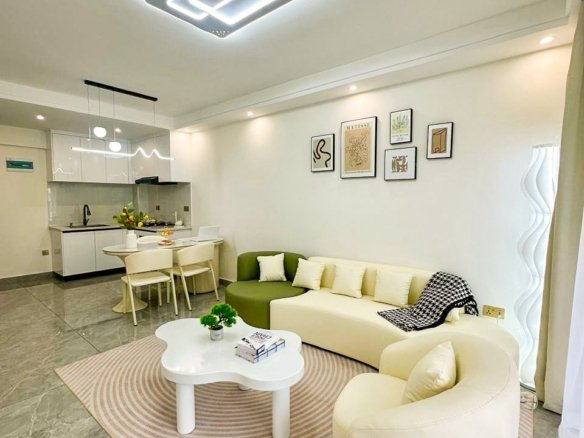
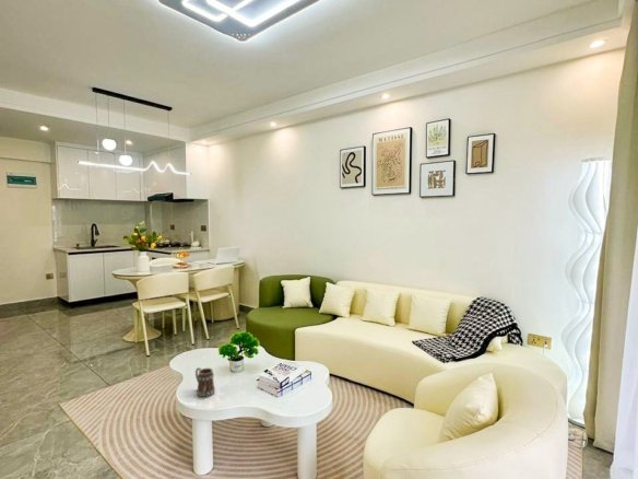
+ mug [194,366,216,398]
